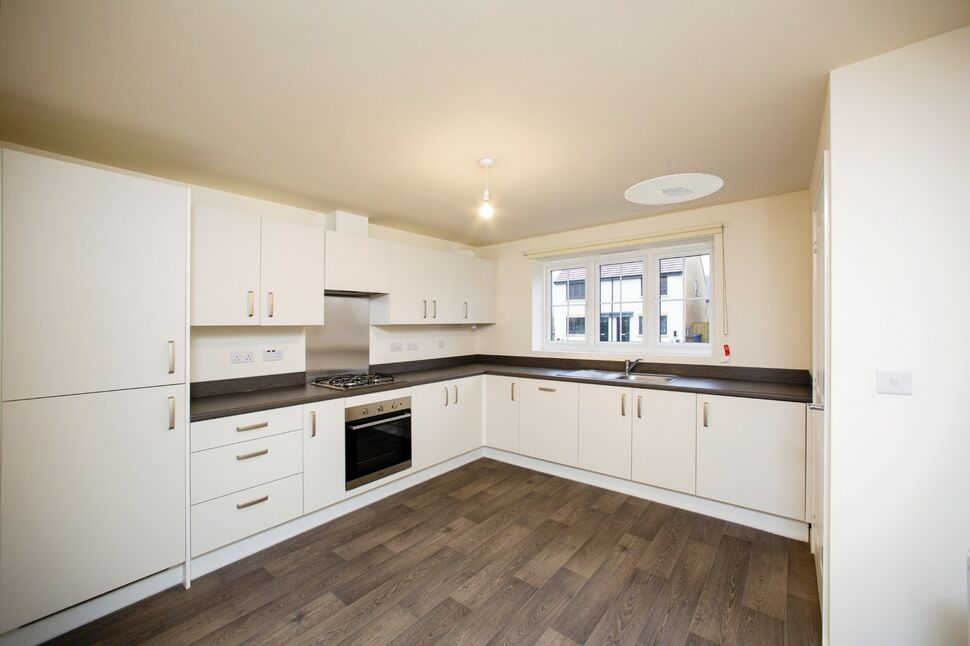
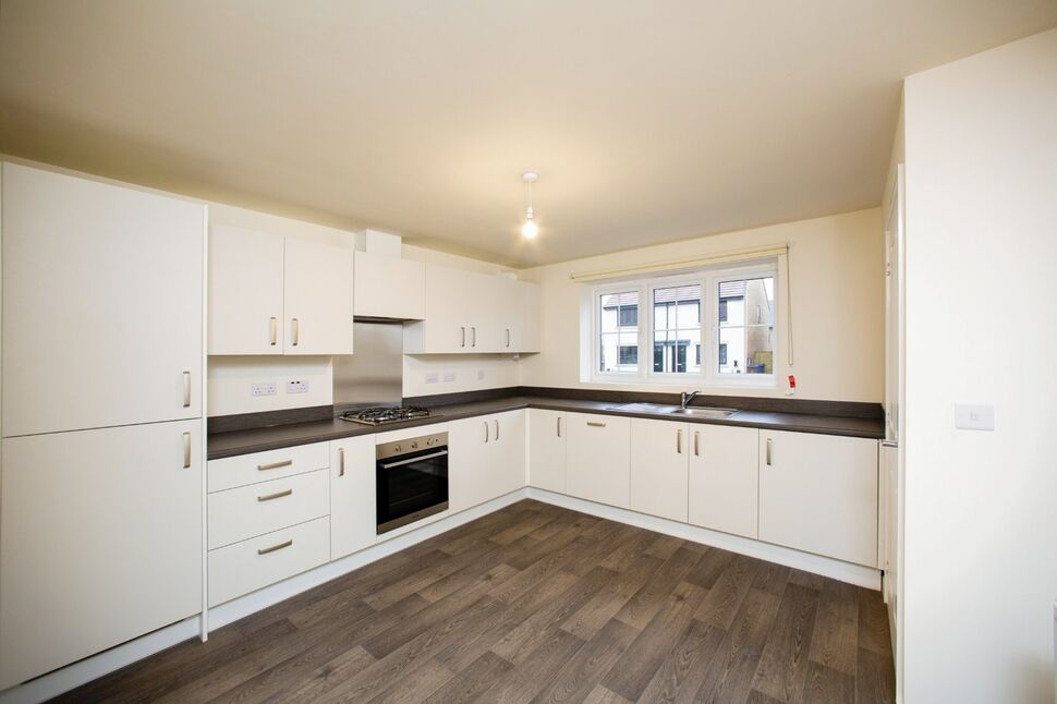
- ceiling light [623,172,724,205]
